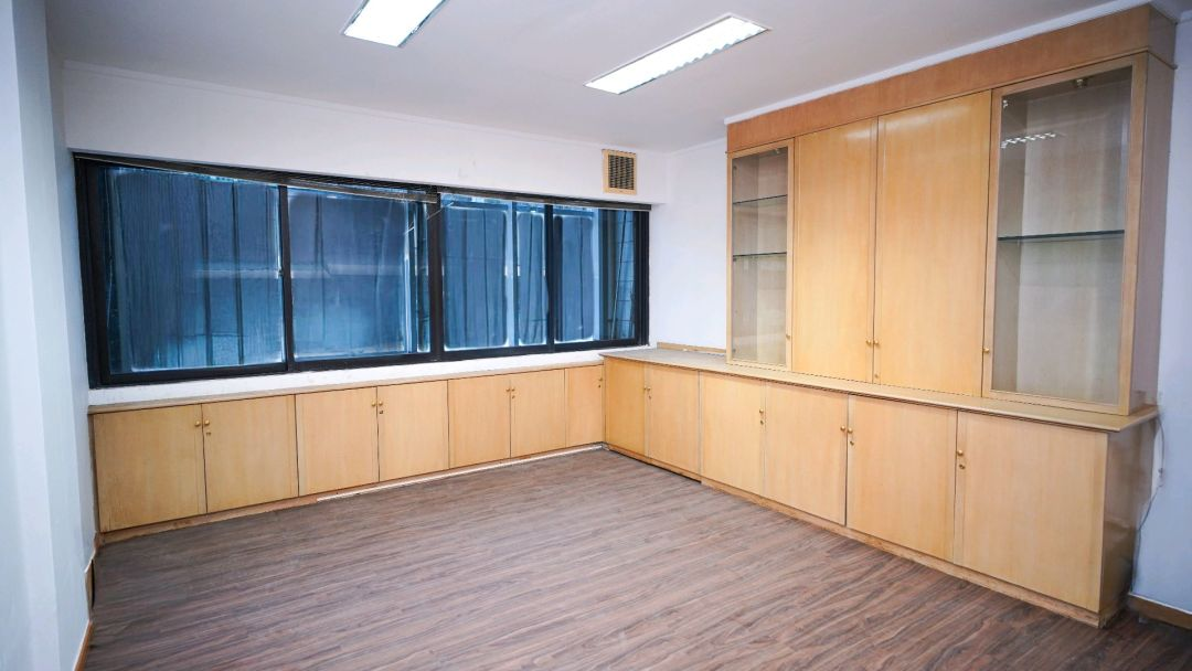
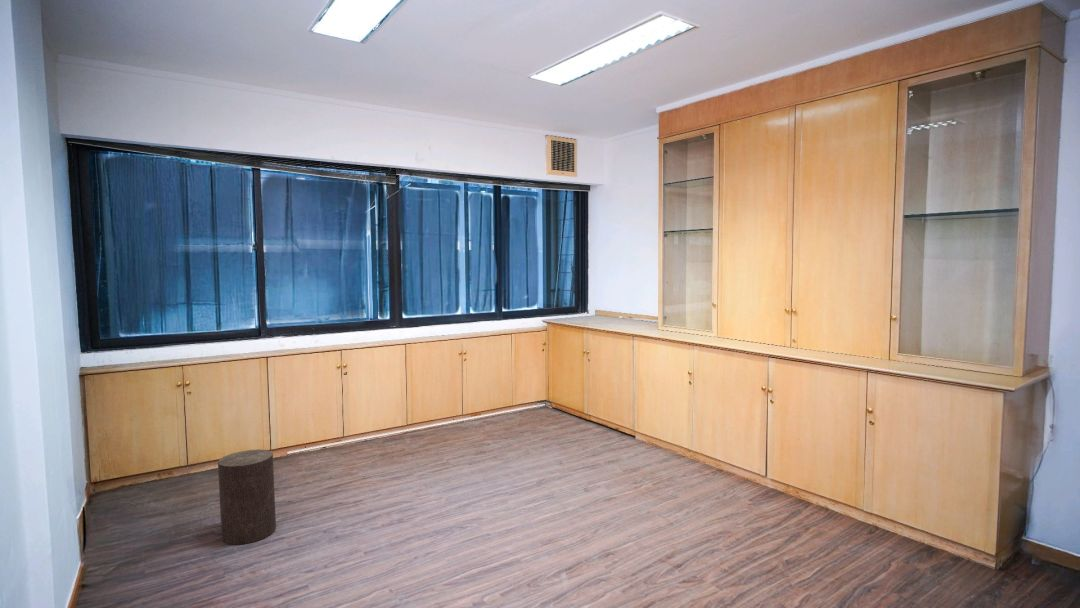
+ stool [217,449,277,546]
